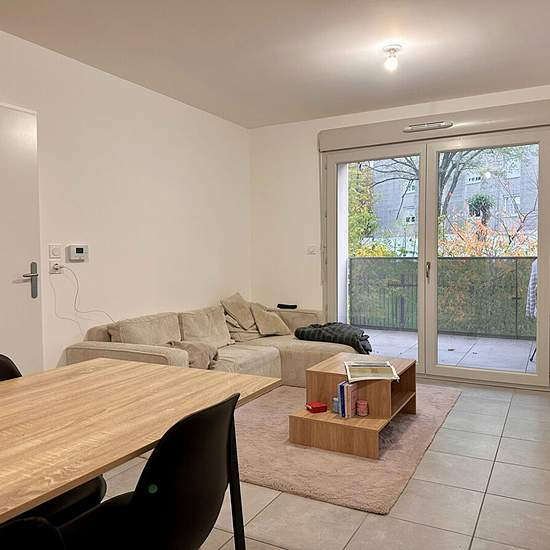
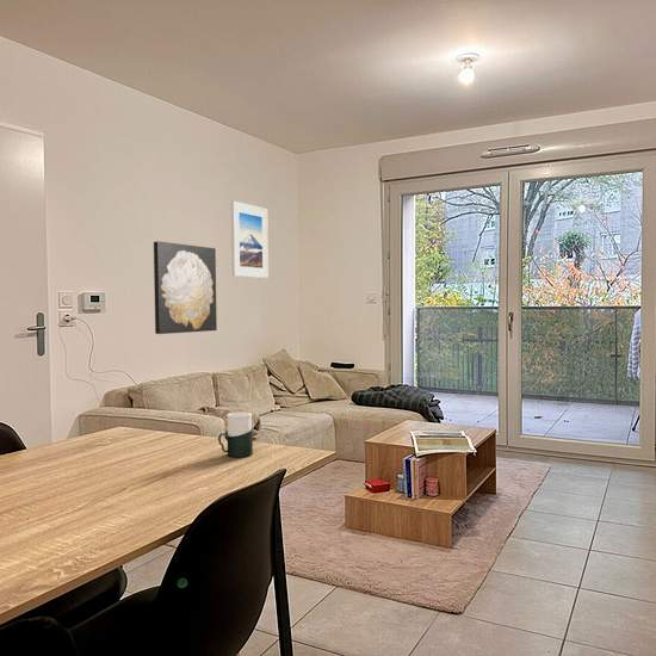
+ wall art [153,241,218,335]
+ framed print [230,200,270,279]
+ cup [217,410,254,458]
